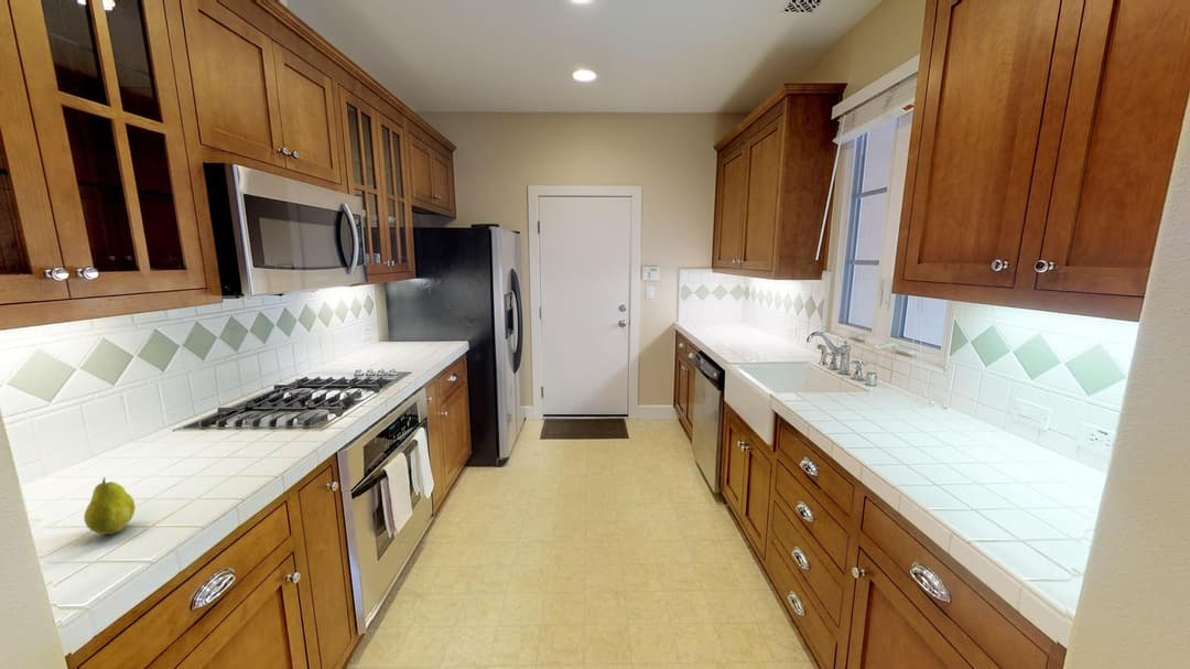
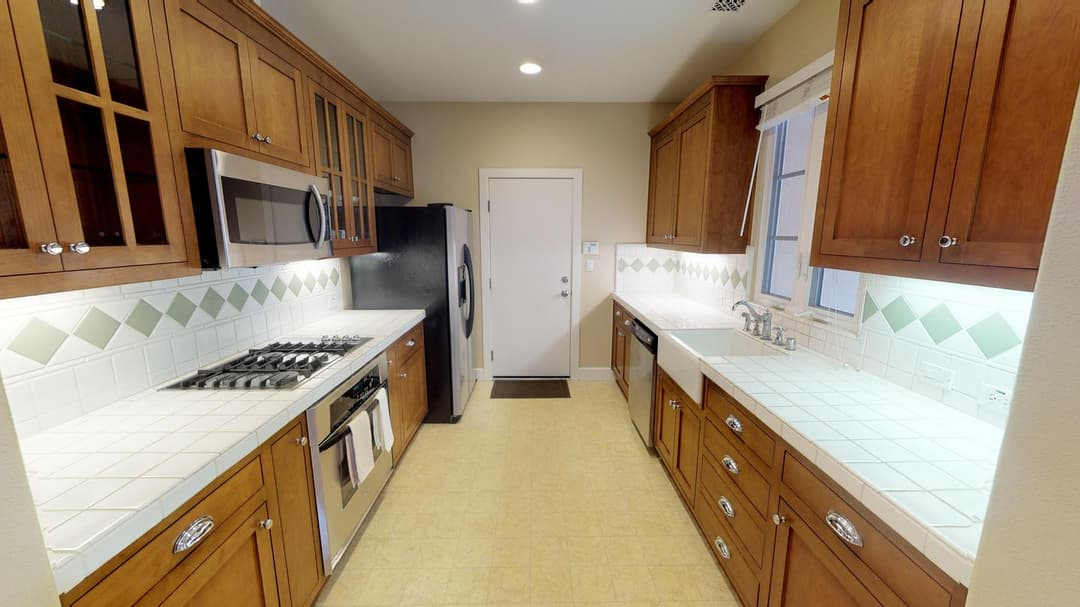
- fruit [83,476,137,536]
